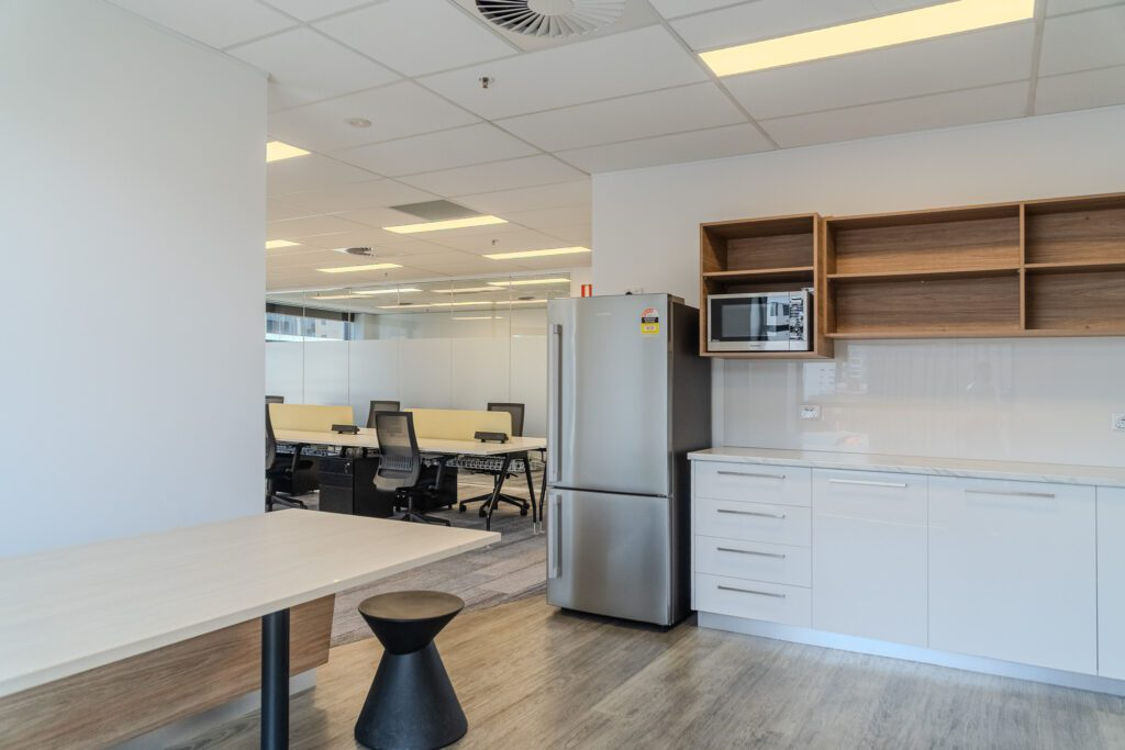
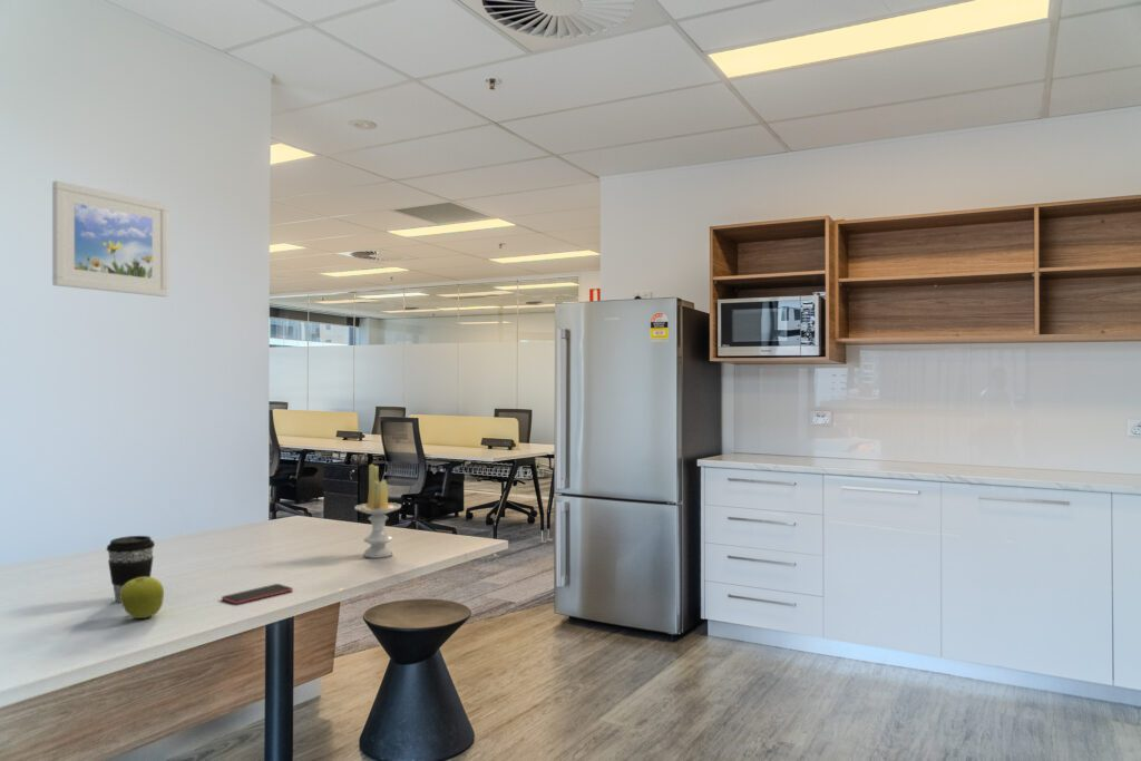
+ fruit [120,576,165,619]
+ coffee cup [106,535,156,603]
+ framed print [51,179,169,297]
+ smartphone [221,583,294,605]
+ candle [353,464,402,559]
